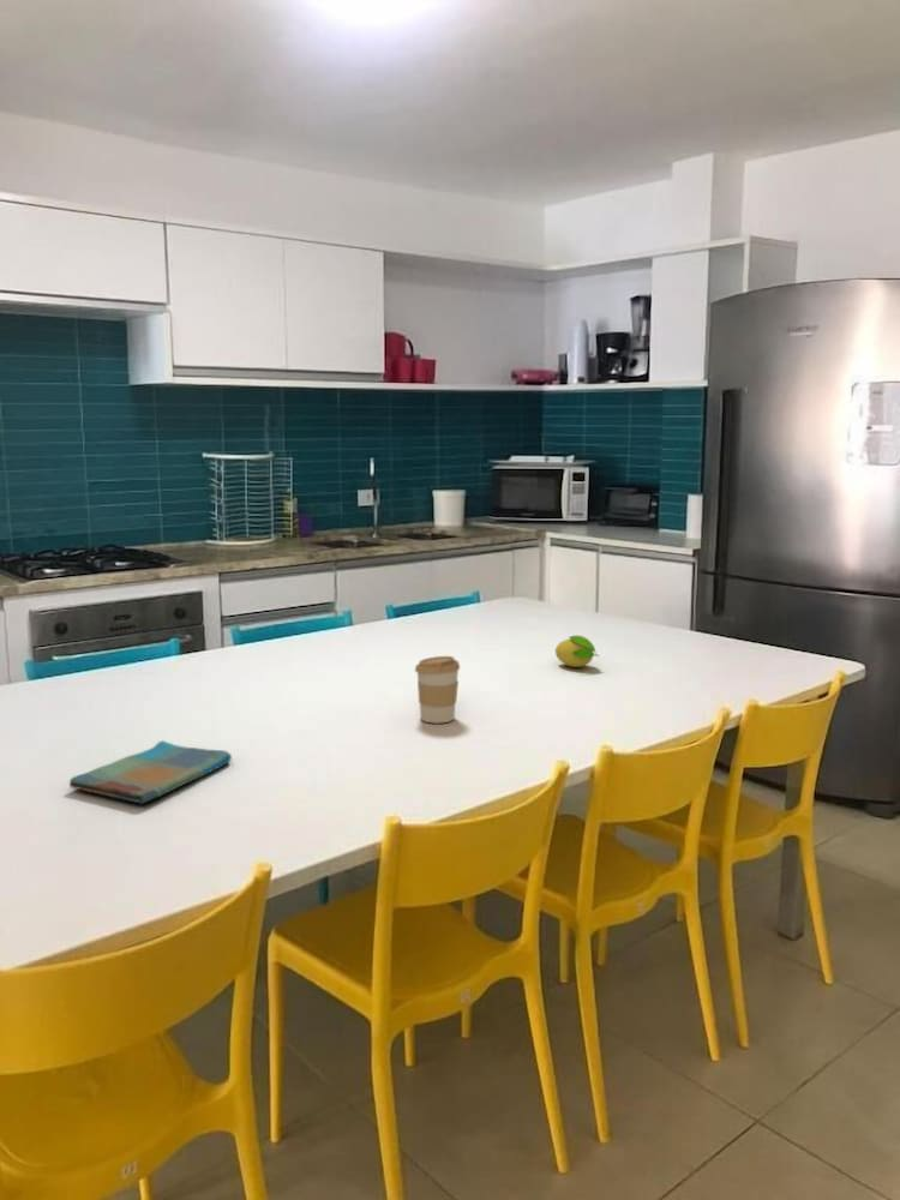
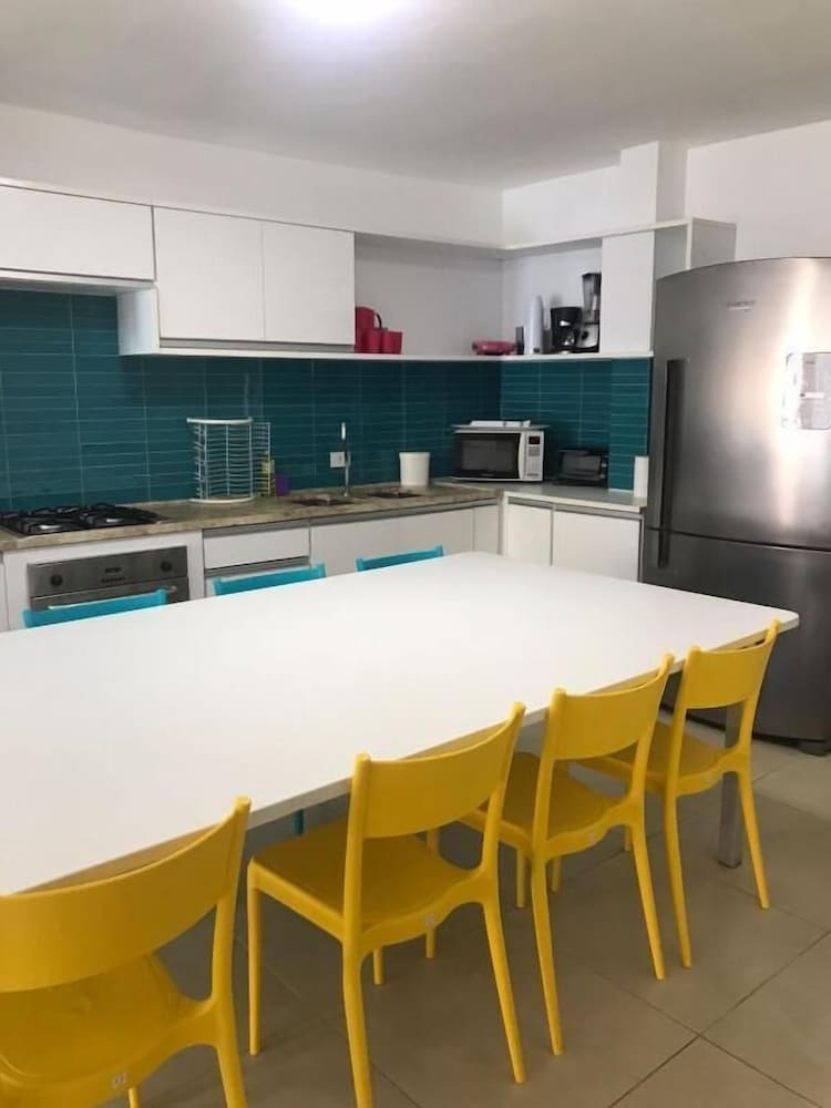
- coffee cup [414,655,461,725]
- fruit [553,634,600,668]
- dish towel [68,739,233,805]
